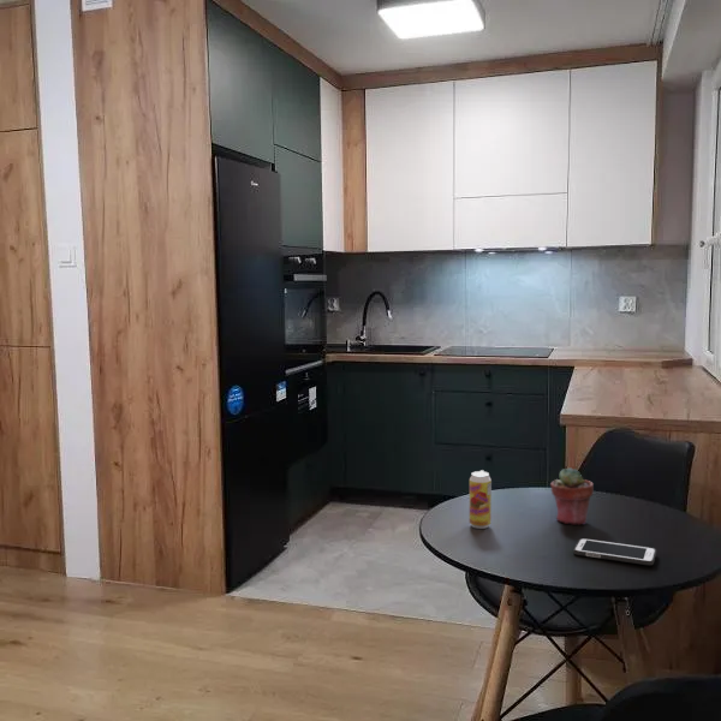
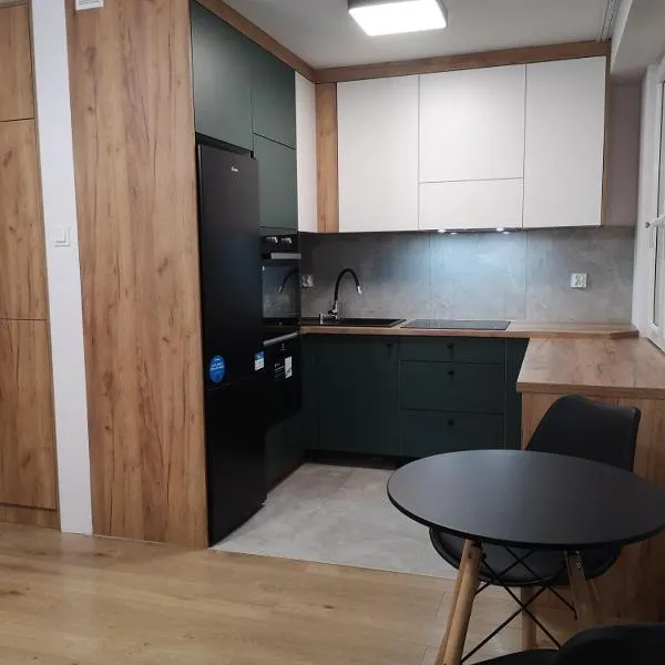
- beverage can [469,469,493,530]
- potted succulent [549,466,595,525]
- cell phone [572,537,657,566]
